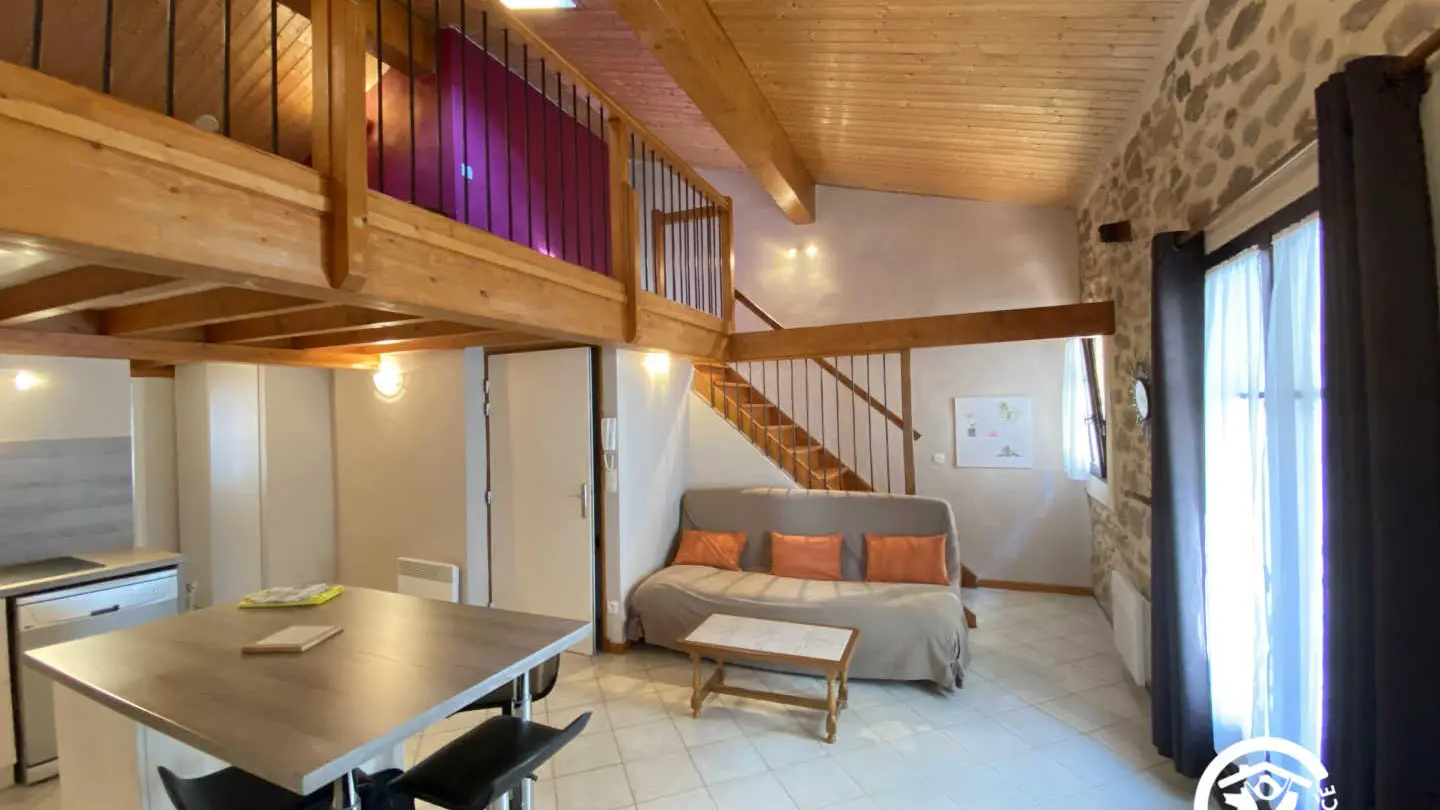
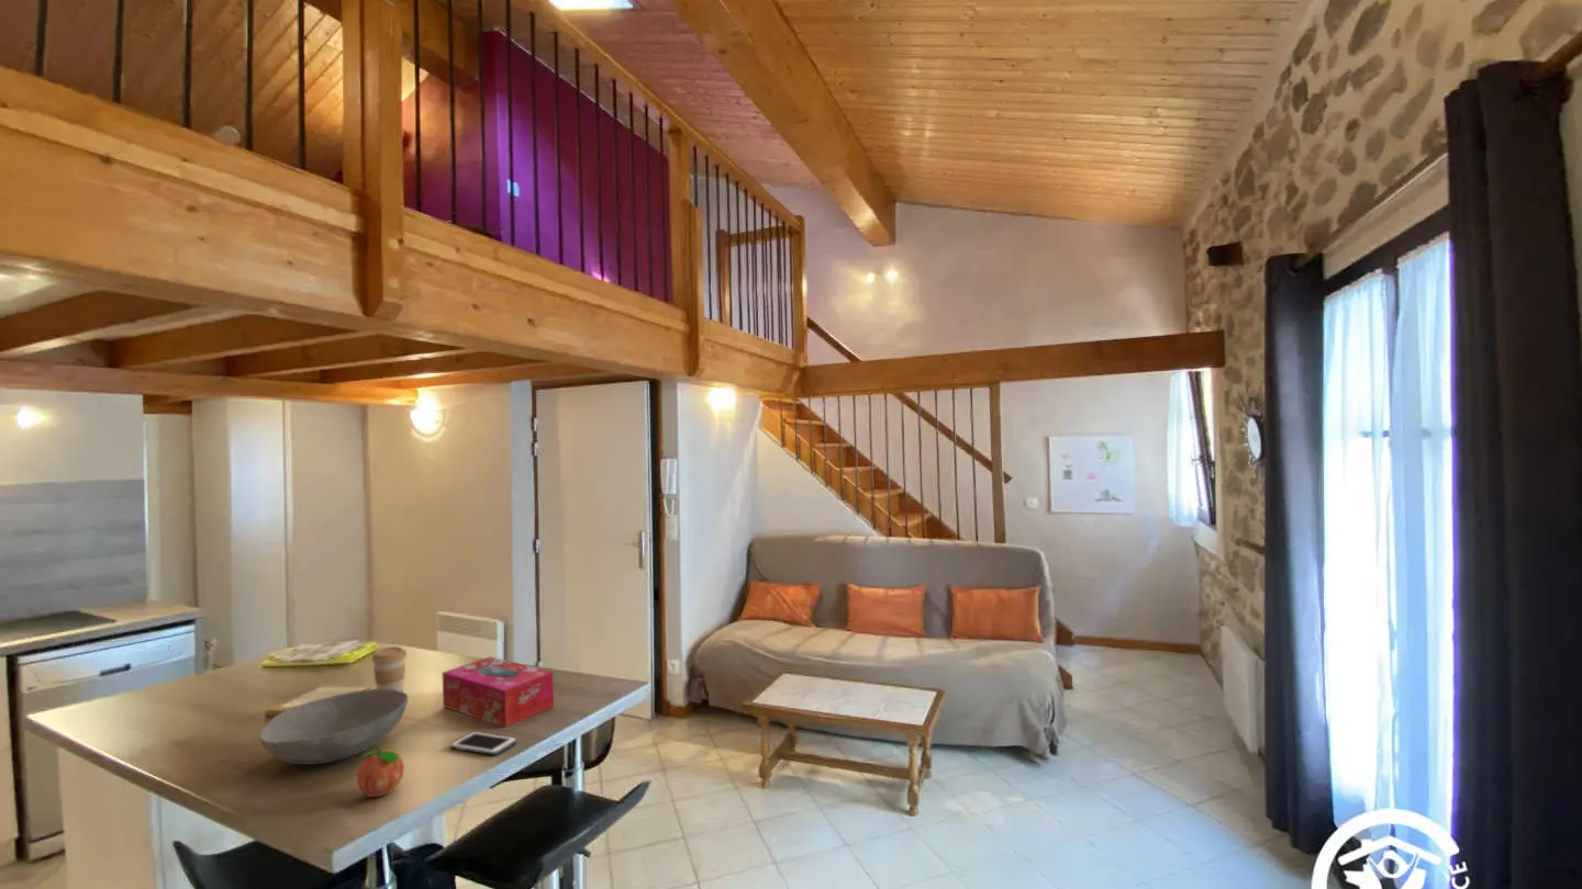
+ fruit [356,745,405,798]
+ coffee cup [370,645,408,691]
+ cell phone [449,731,519,756]
+ bowl [258,688,409,766]
+ tissue box [442,655,555,729]
